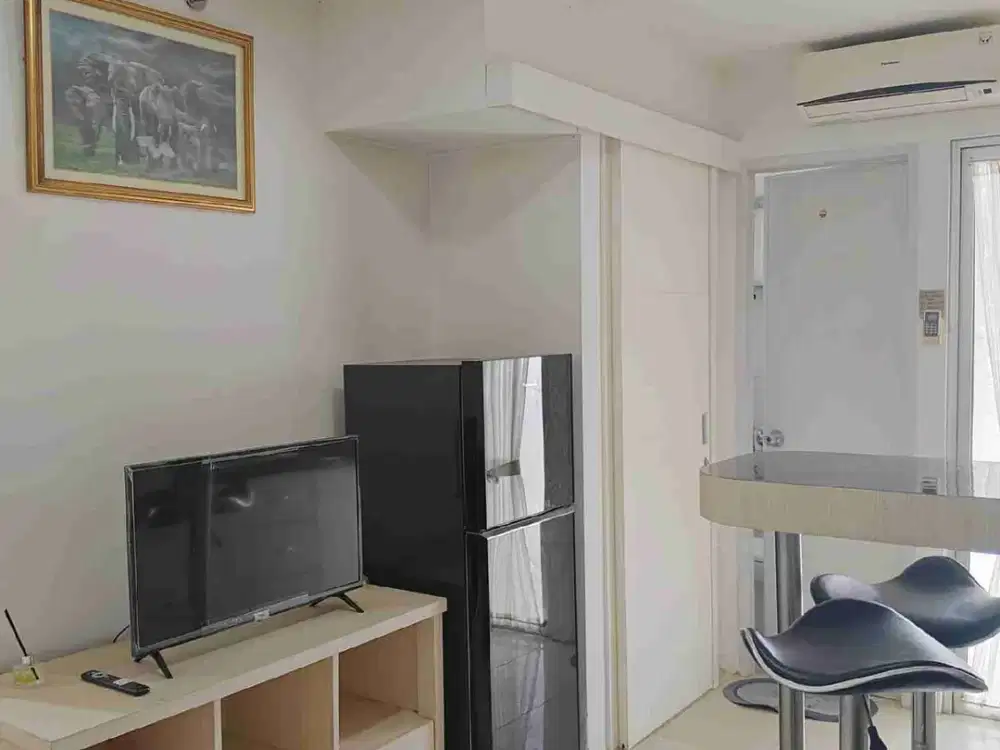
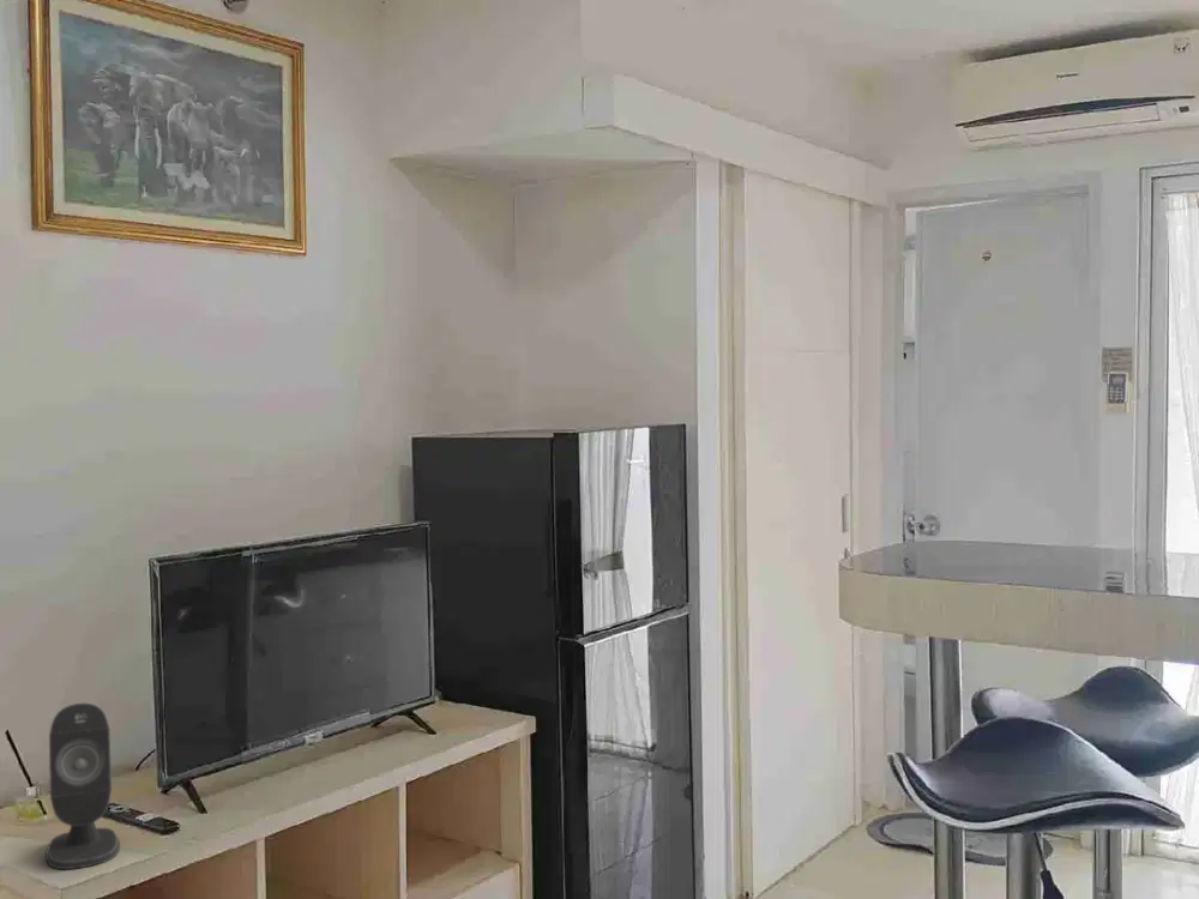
+ speaker [44,702,121,870]
